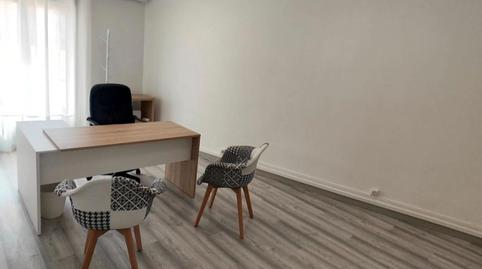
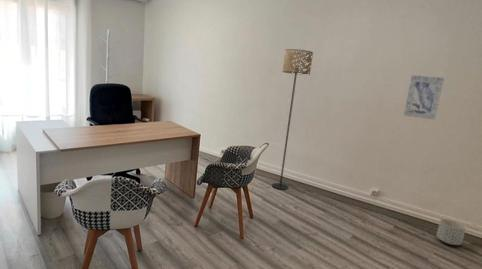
+ floor lamp [271,48,314,190]
+ planter [436,218,467,246]
+ wall art [403,74,445,121]
